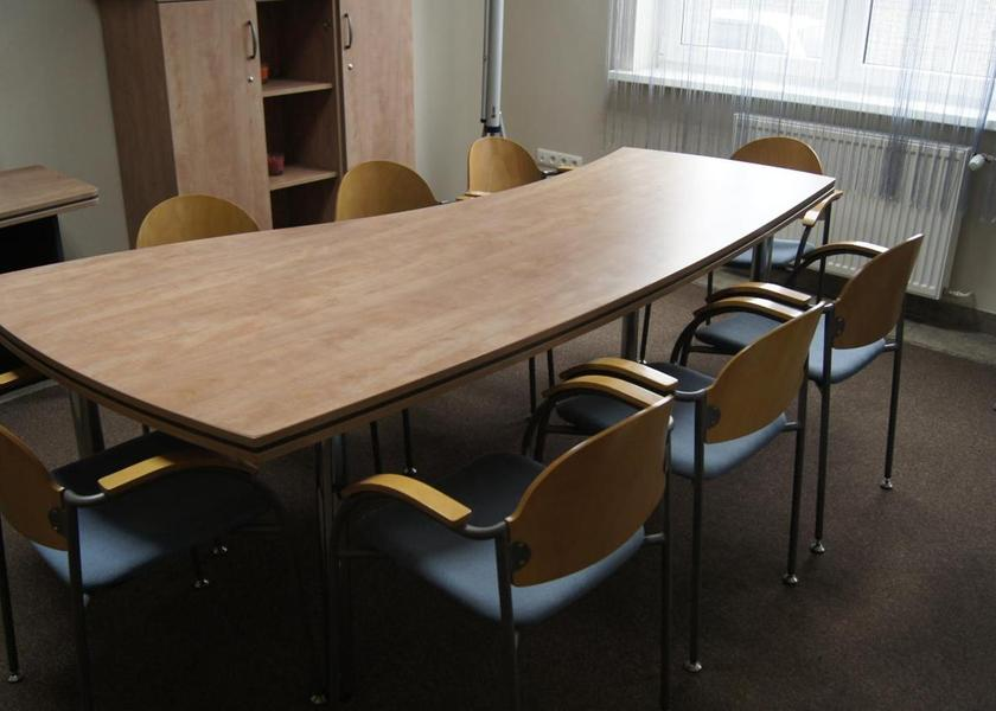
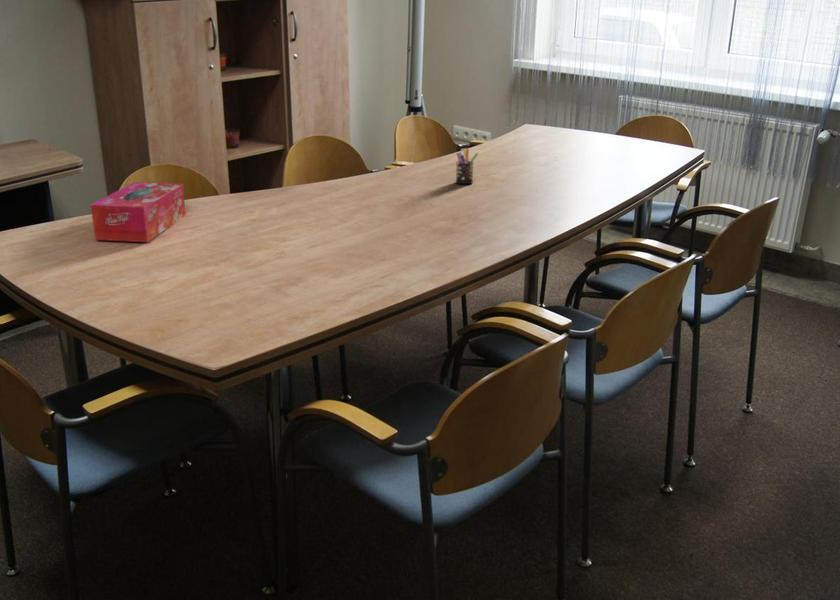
+ pen holder [455,148,479,185]
+ tissue box [90,181,187,243]
